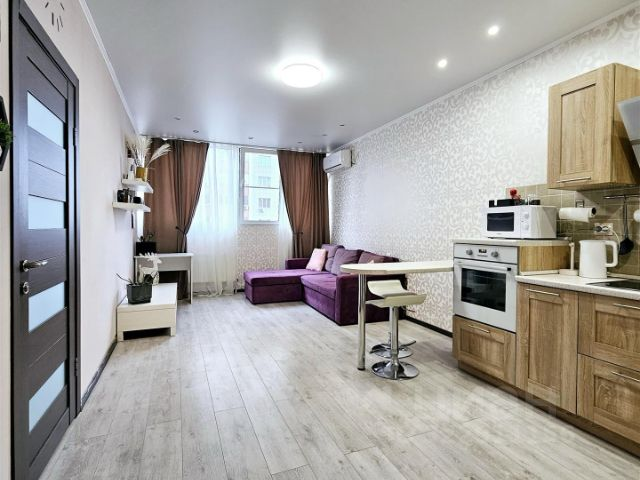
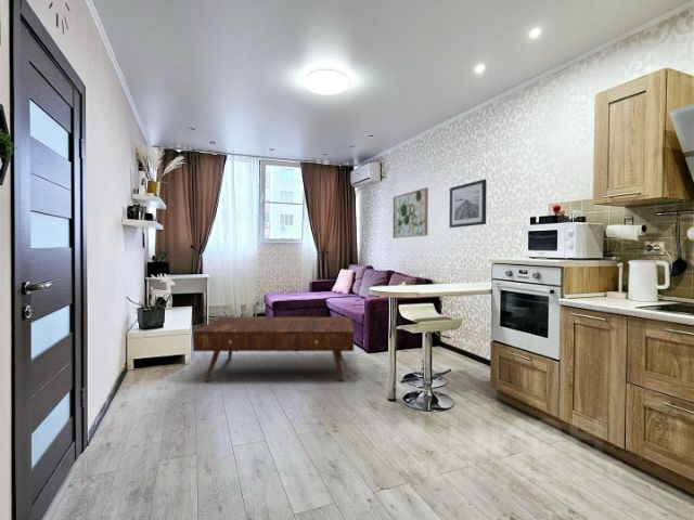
+ wall art [391,186,429,239]
+ wall art [448,179,487,229]
+ coffee table [192,316,356,382]
